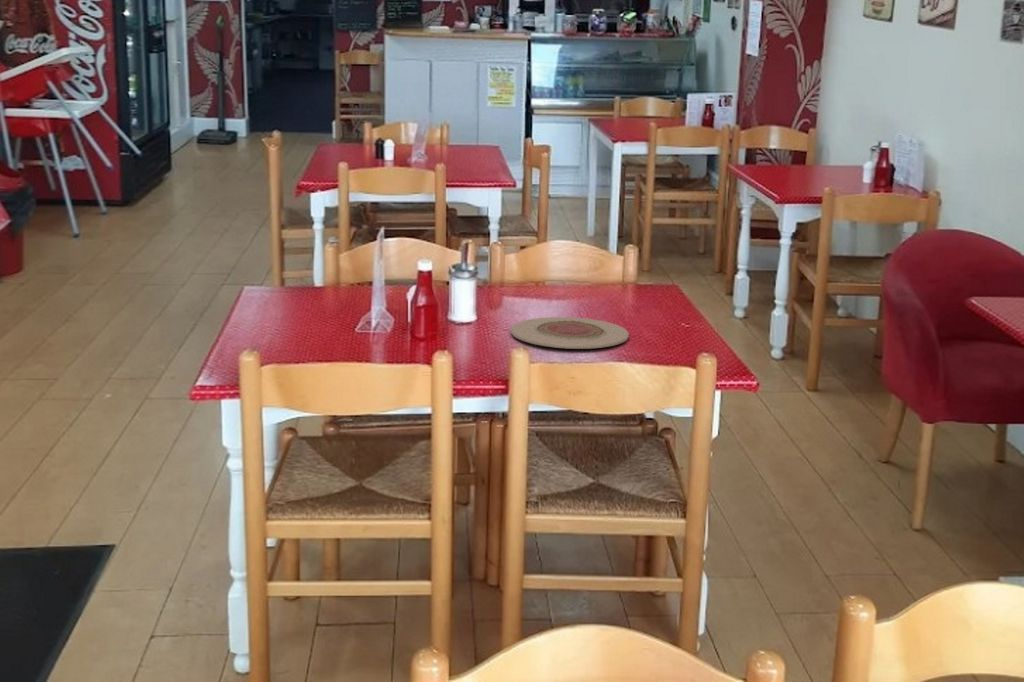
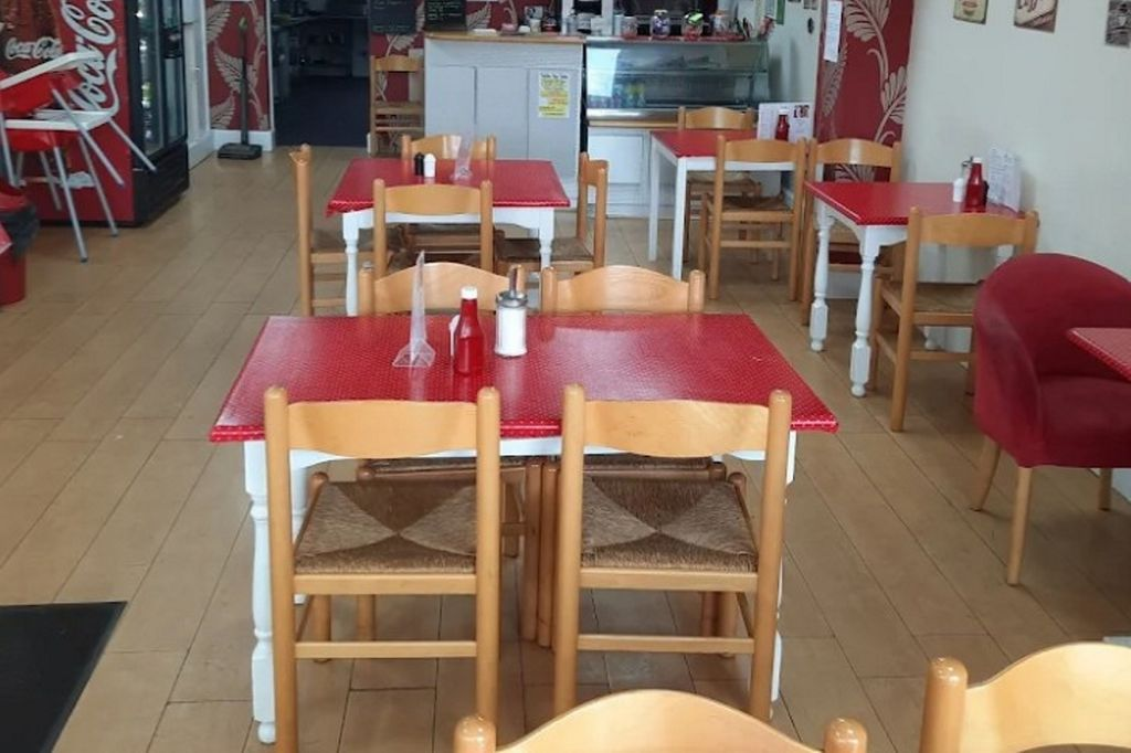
- plate [510,316,630,350]
